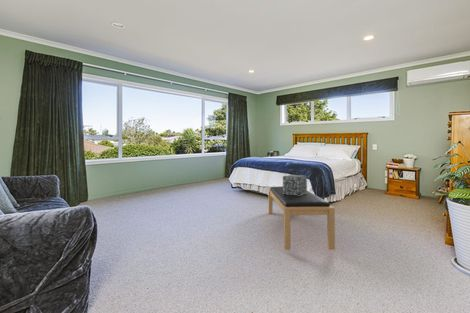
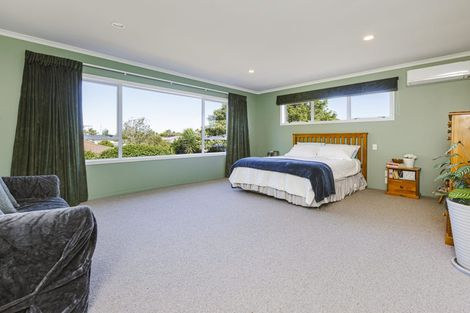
- bench [267,186,336,251]
- decorative box [282,174,308,196]
